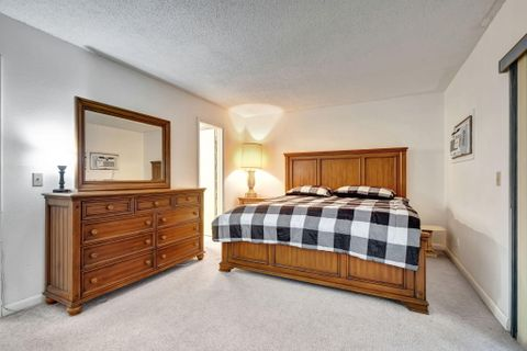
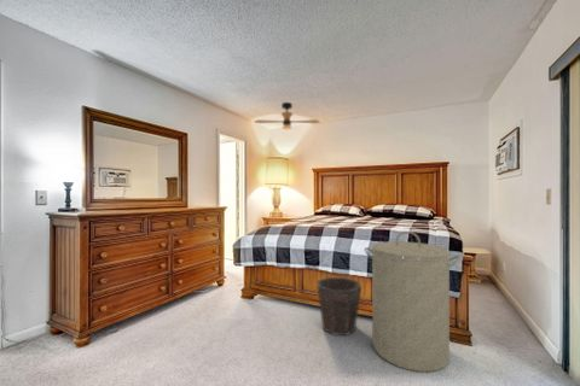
+ ceiling fan [254,101,320,130]
+ laundry hamper [364,230,462,373]
+ waste bin [315,276,362,337]
